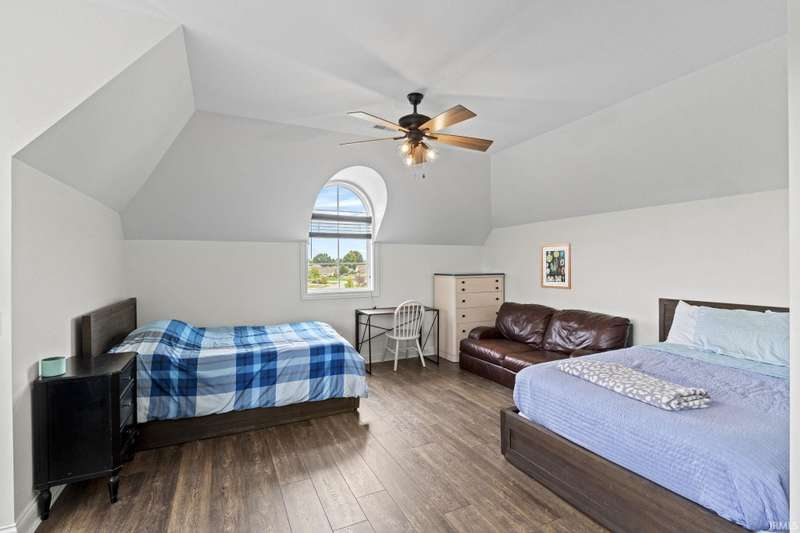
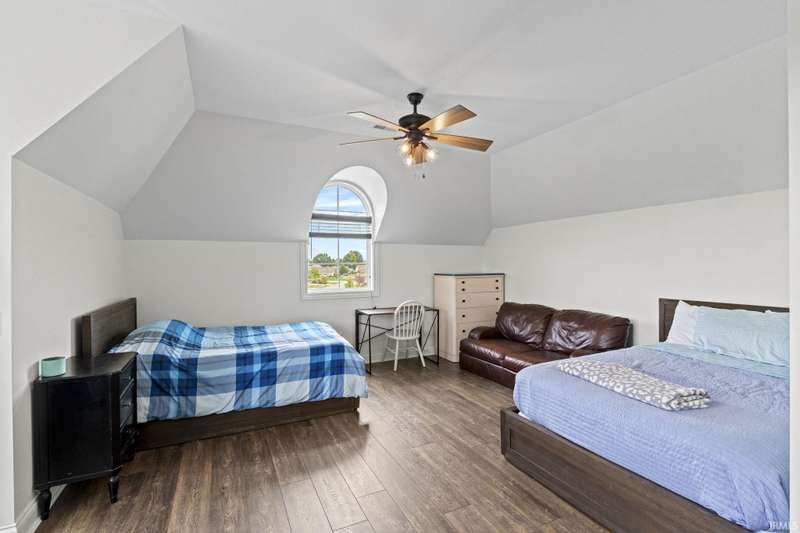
- wall art [540,242,572,290]
